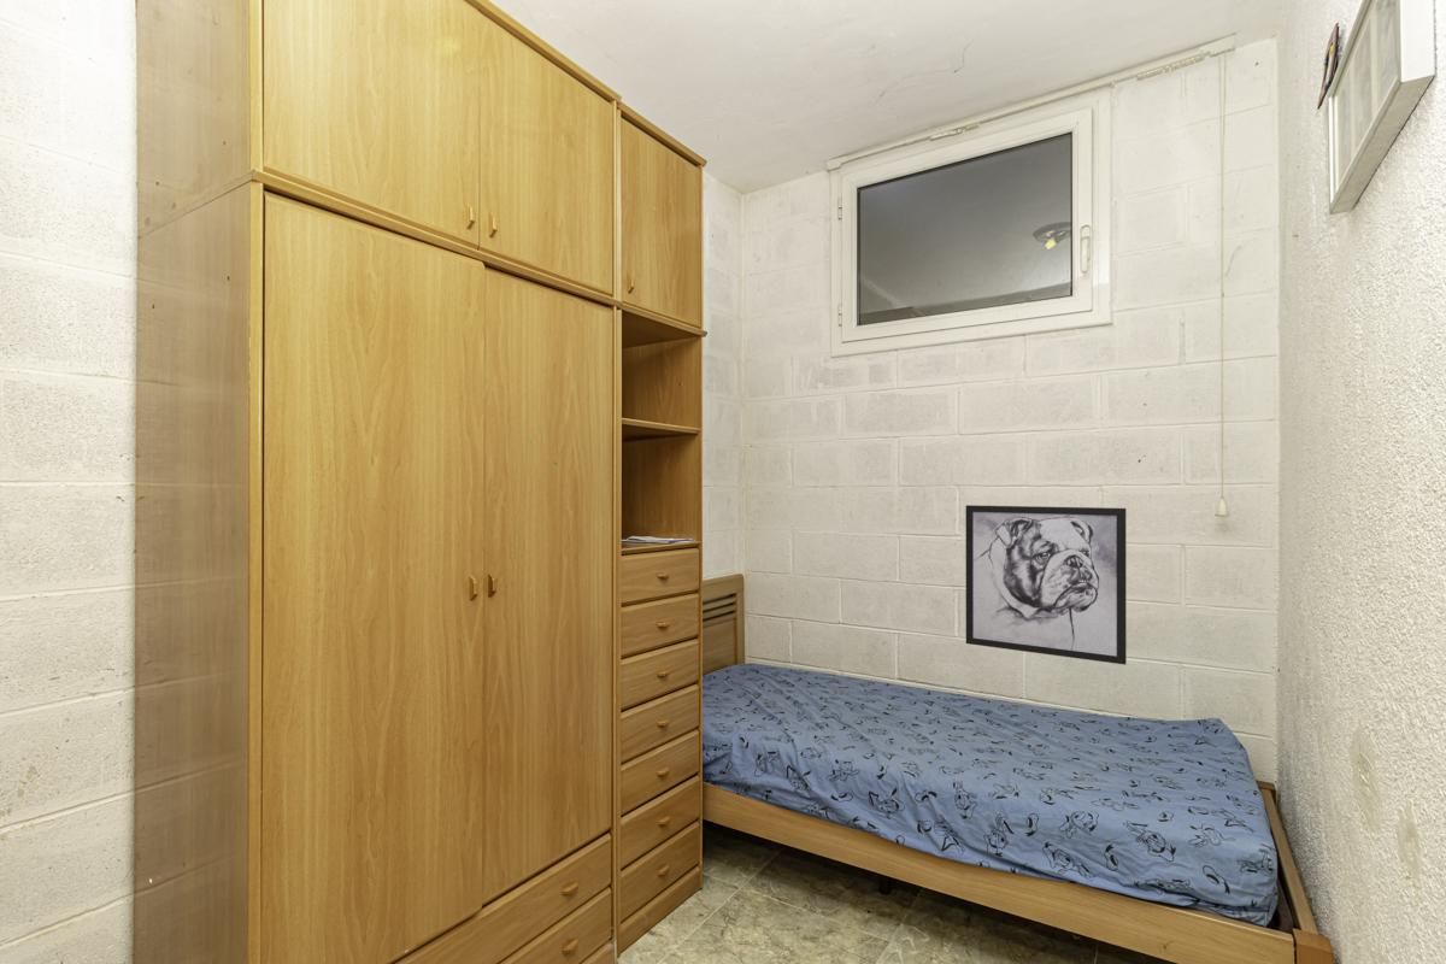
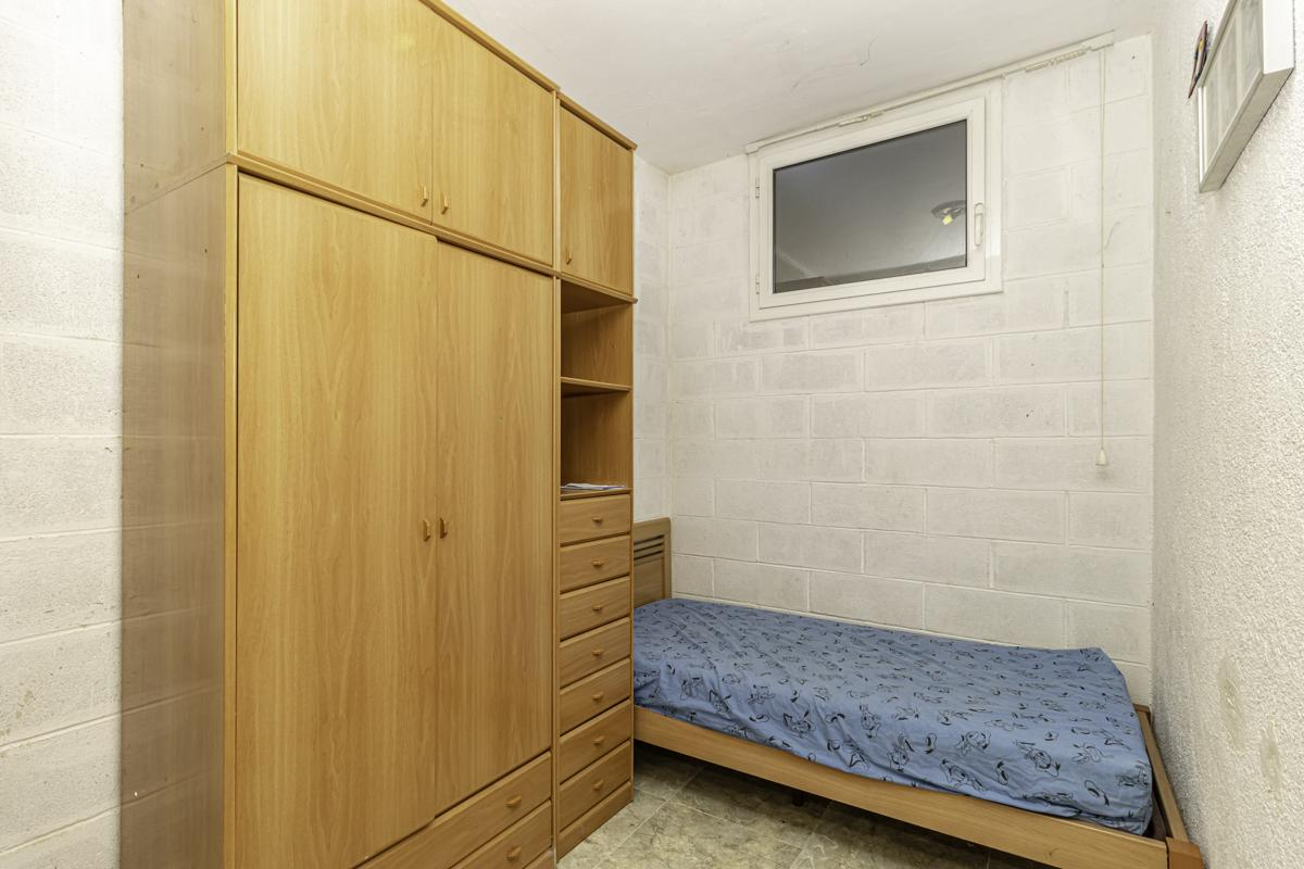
- wall art [964,504,1128,666]
